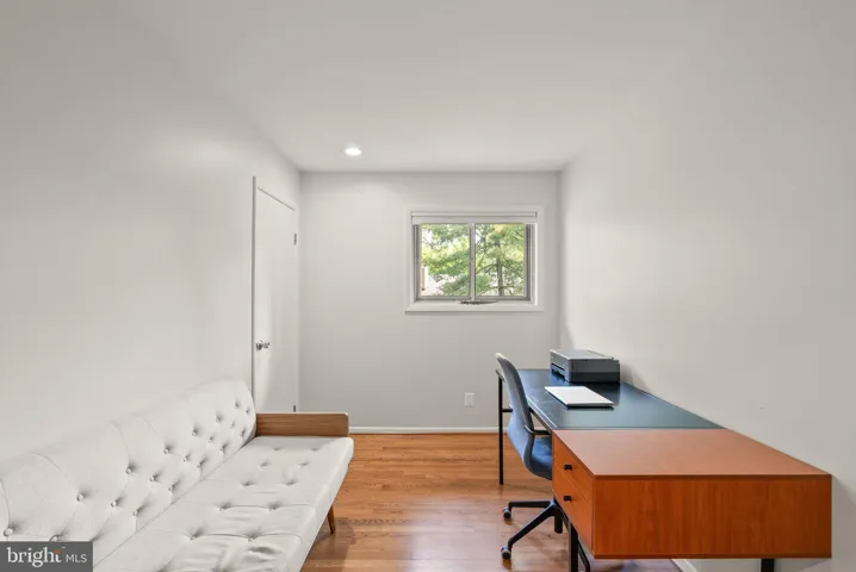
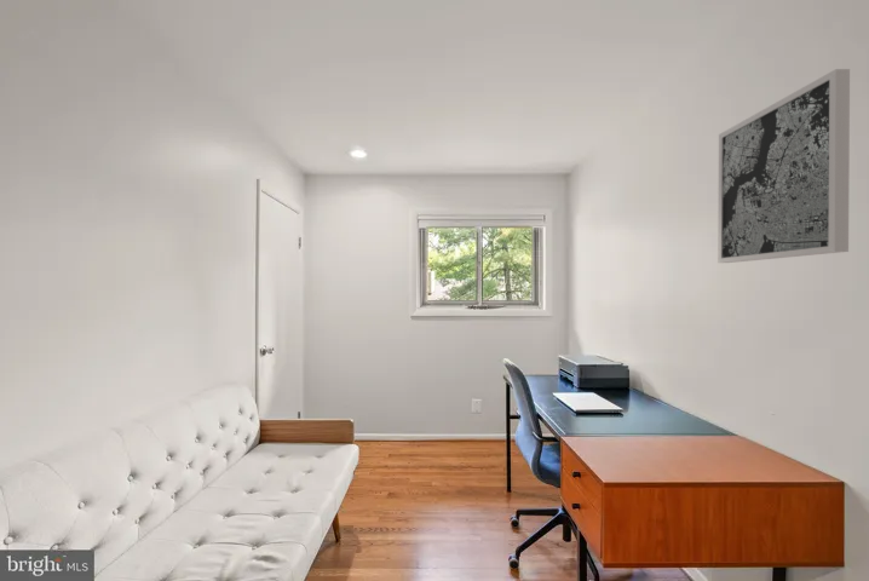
+ wall art [717,68,851,264]
